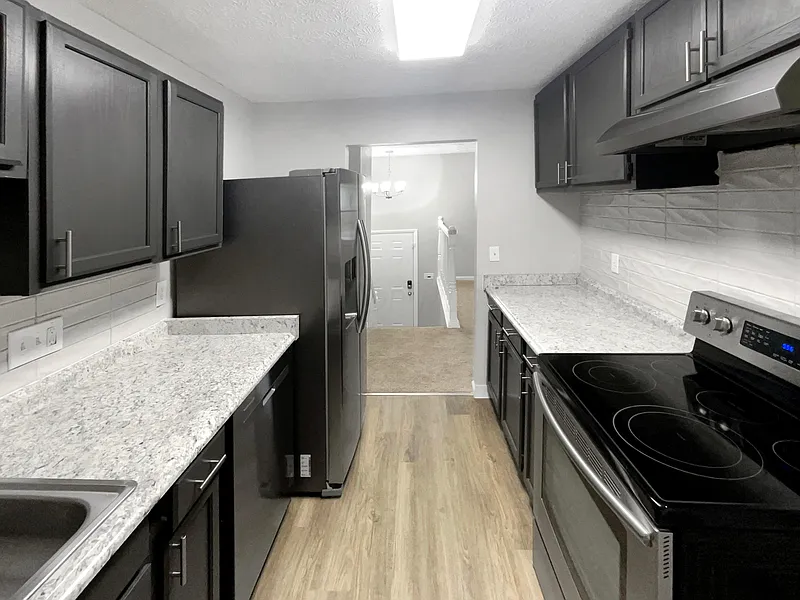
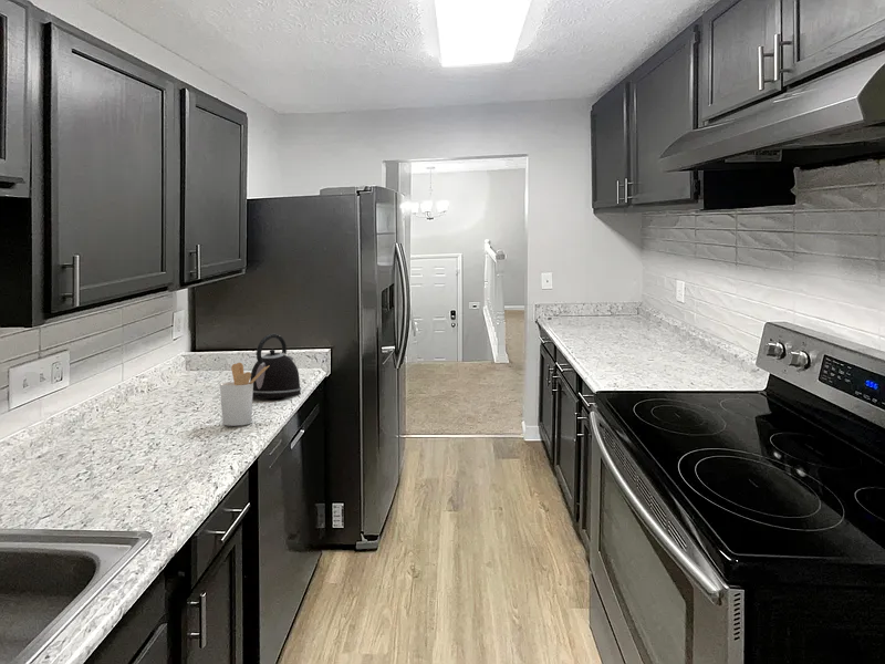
+ kettle [249,332,302,400]
+ utensil holder [219,362,269,427]
